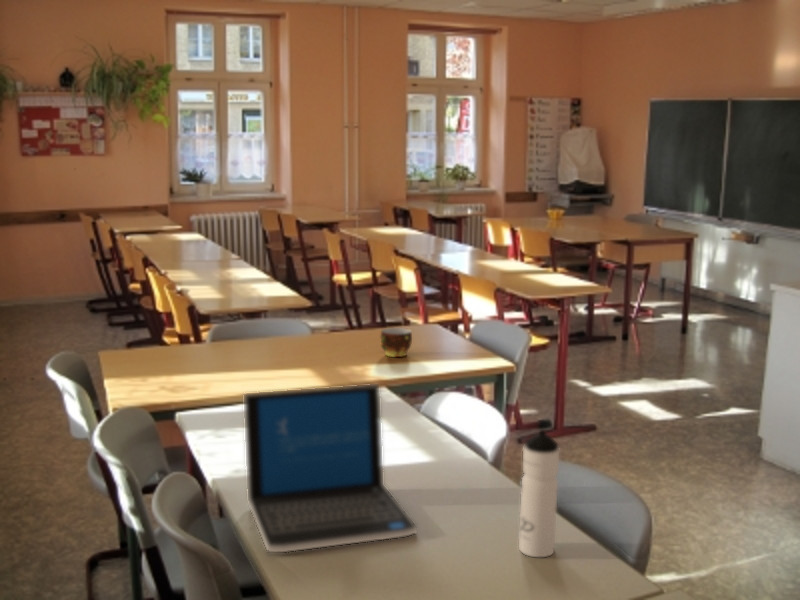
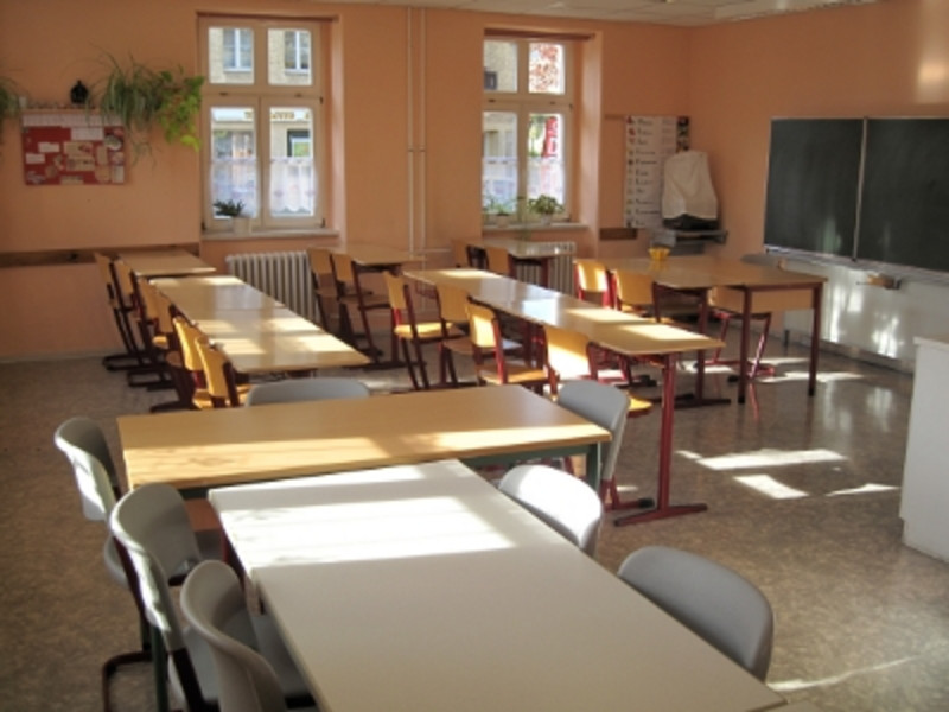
- cup [379,326,413,358]
- water bottle [518,429,561,558]
- laptop [242,383,418,553]
